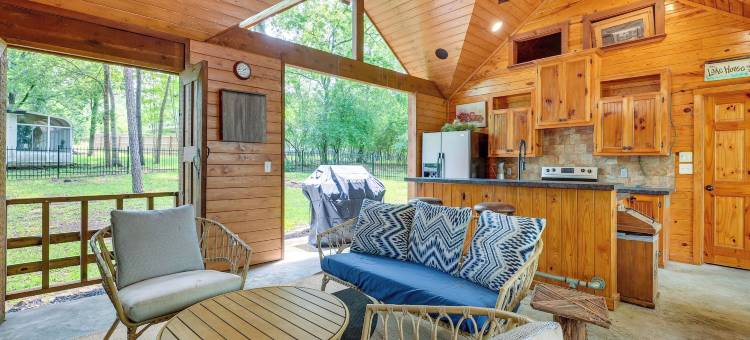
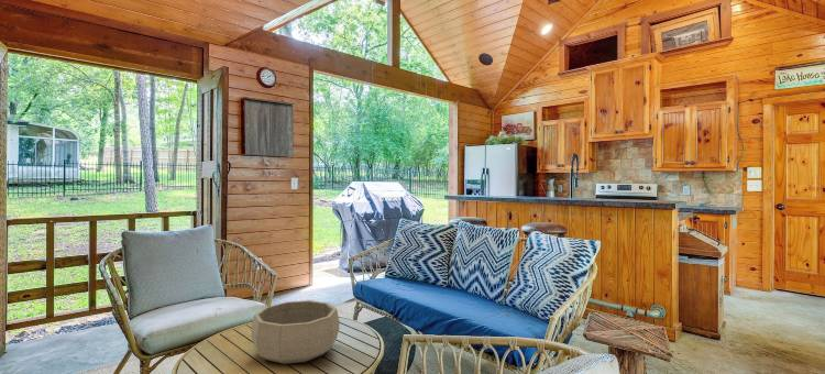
+ decorative bowl [250,299,341,365]
